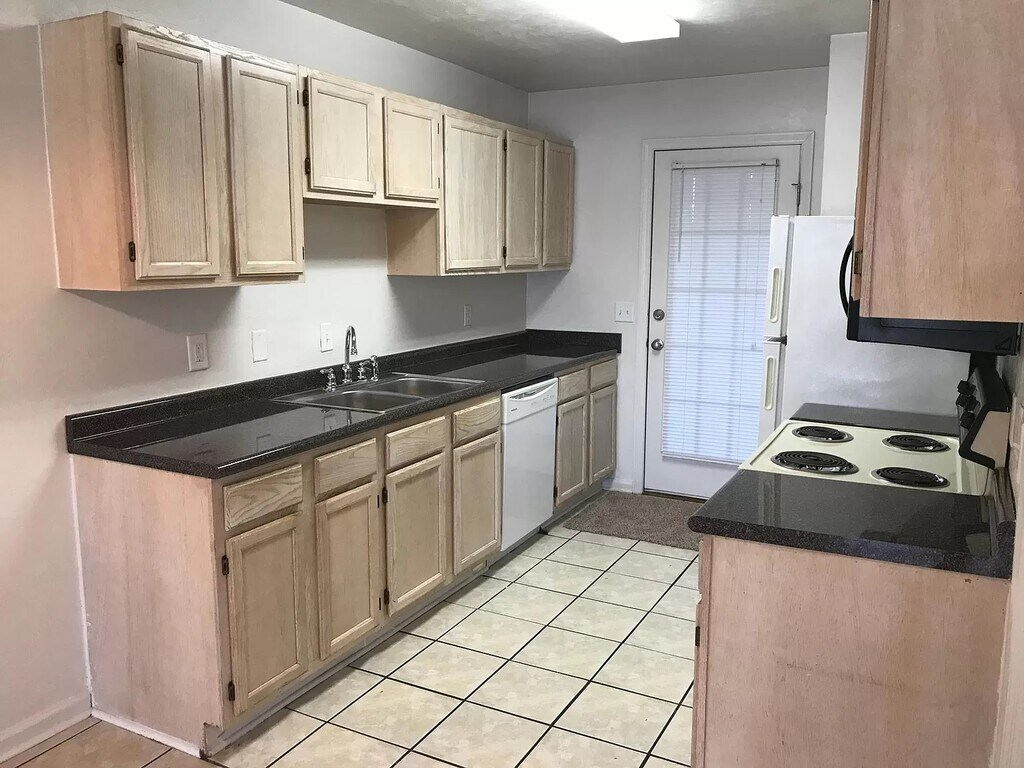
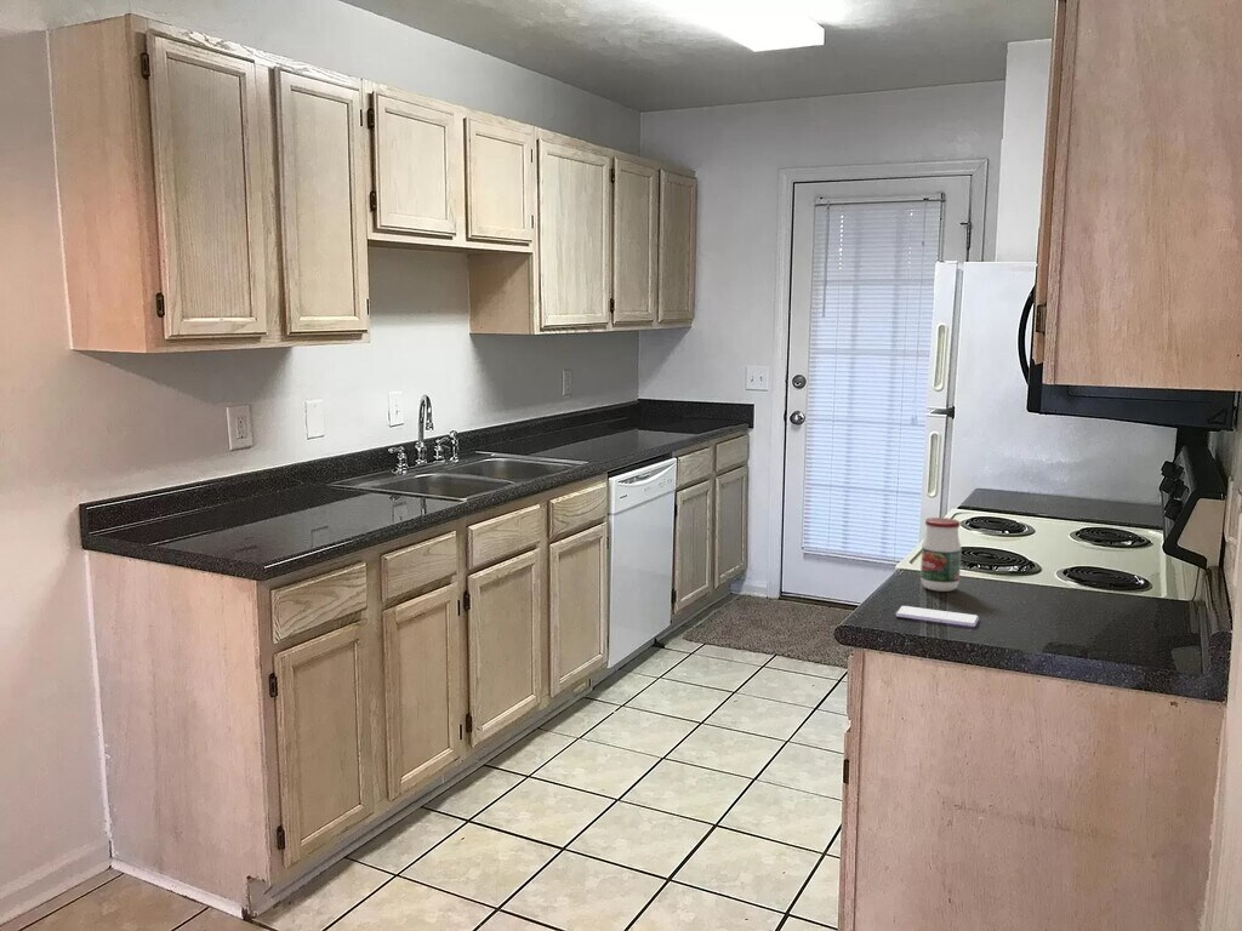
+ smartphone [895,605,980,628]
+ jar [919,516,963,593]
